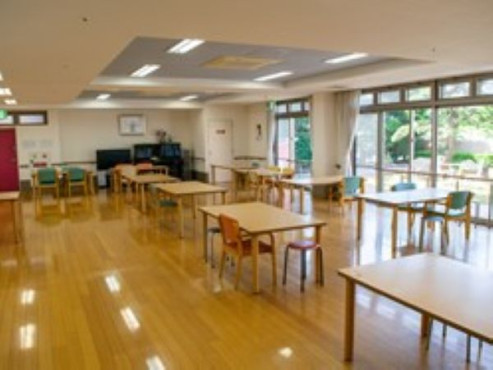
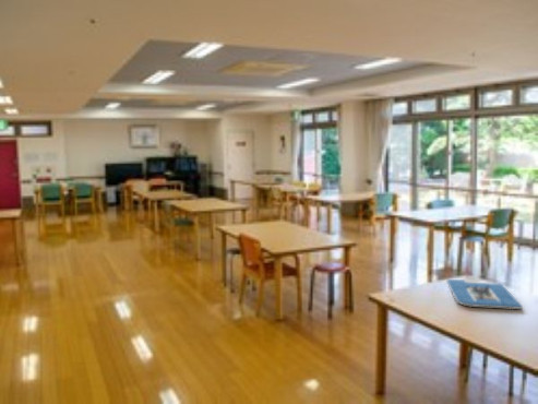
+ board game [445,278,525,310]
